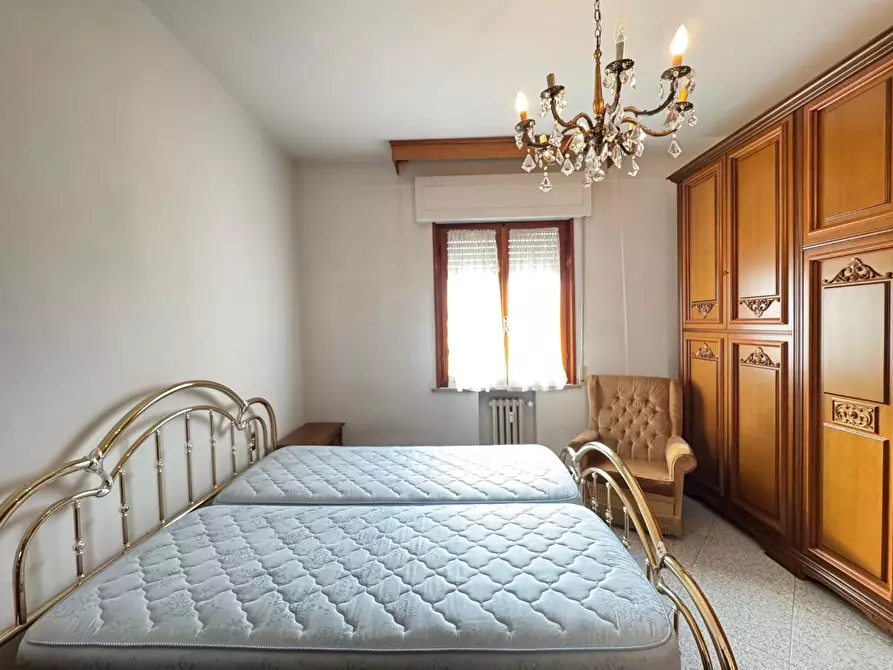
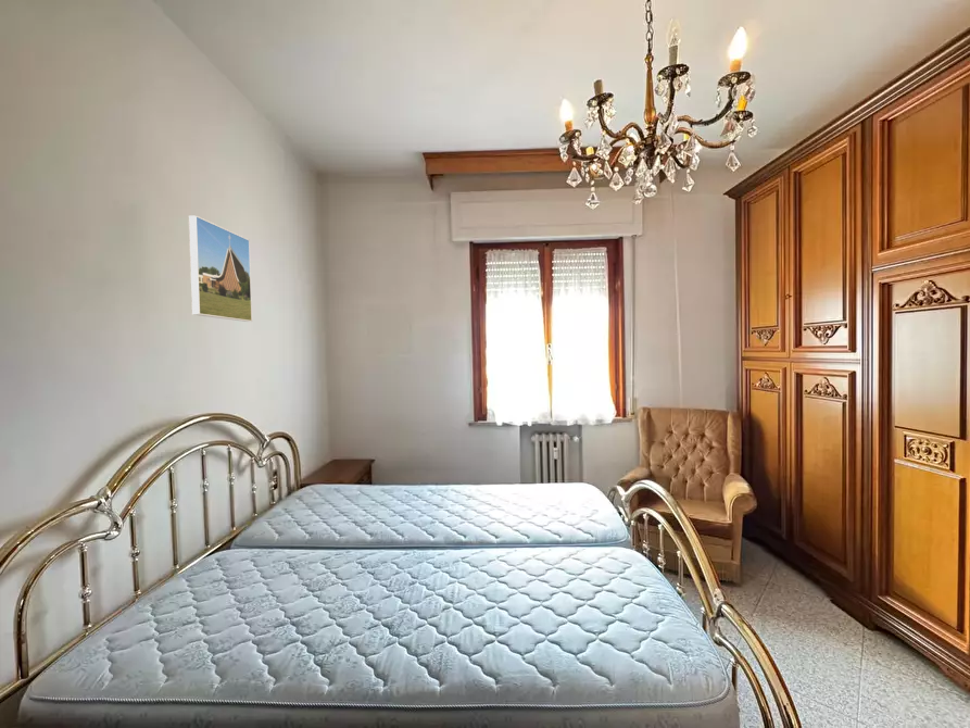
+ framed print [188,214,253,323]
